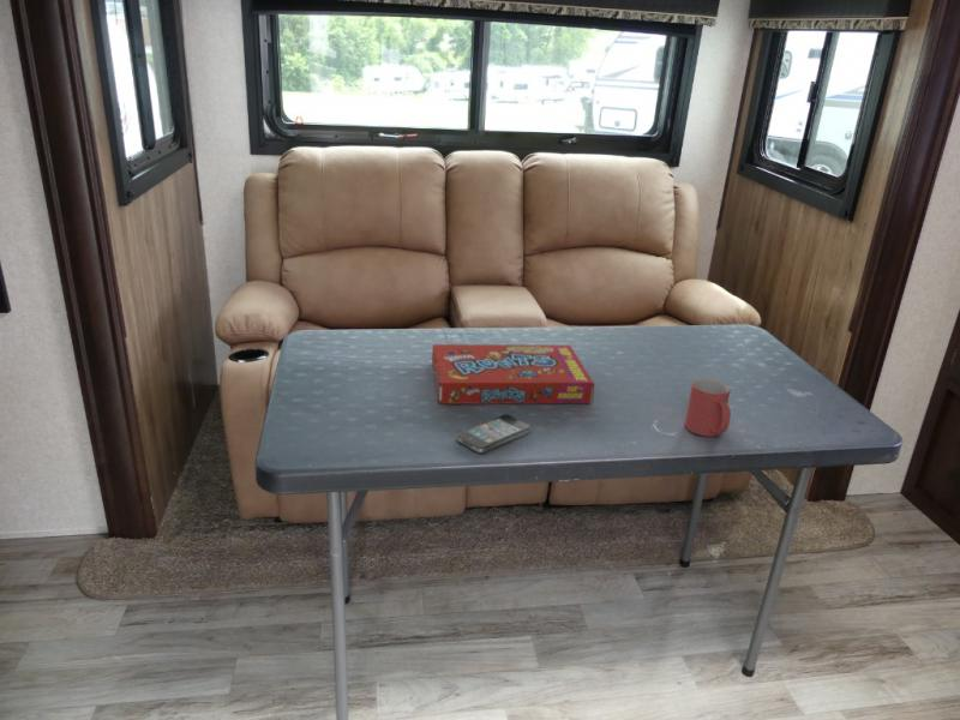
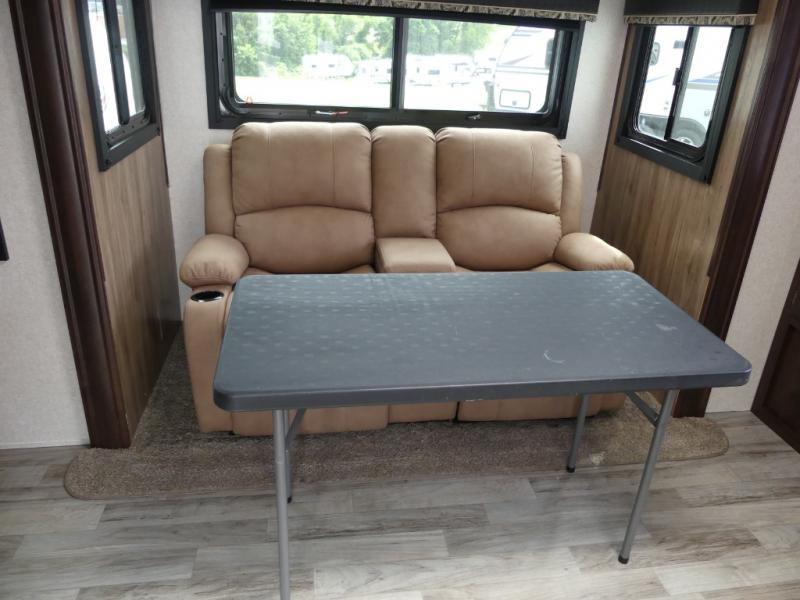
- mug [684,378,732,438]
- smartphone [455,414,532,455]
- snack box [431,343,595,406]
